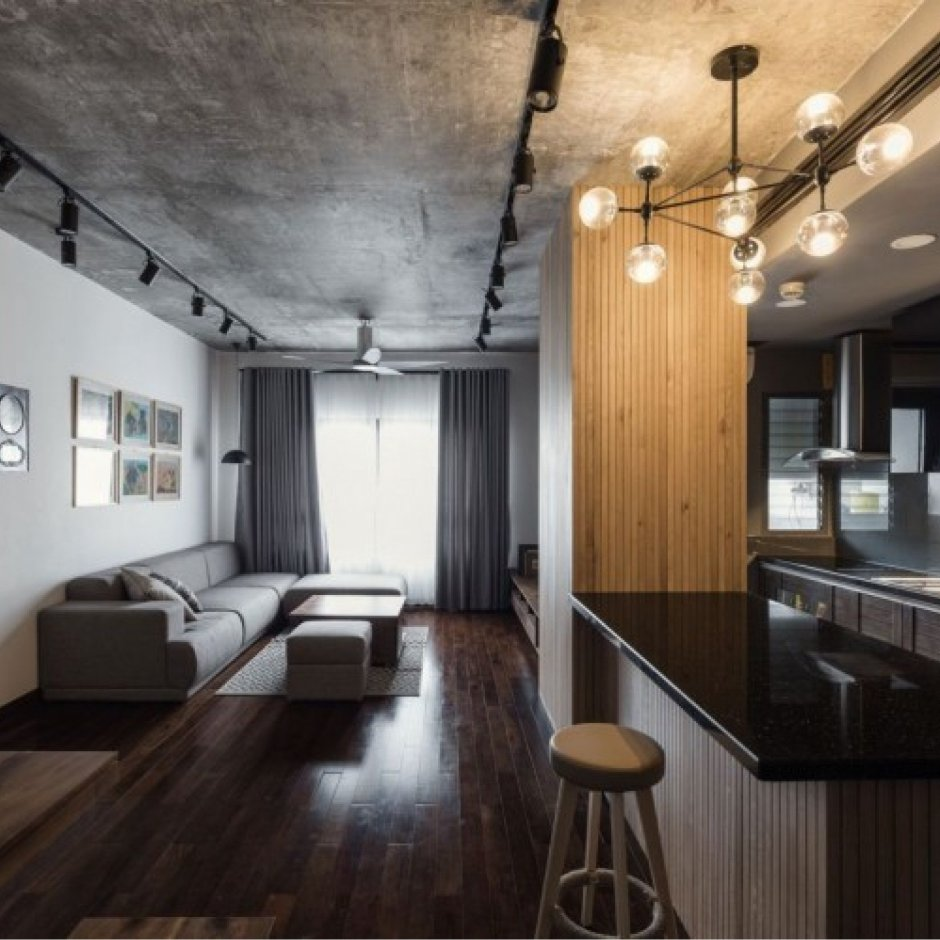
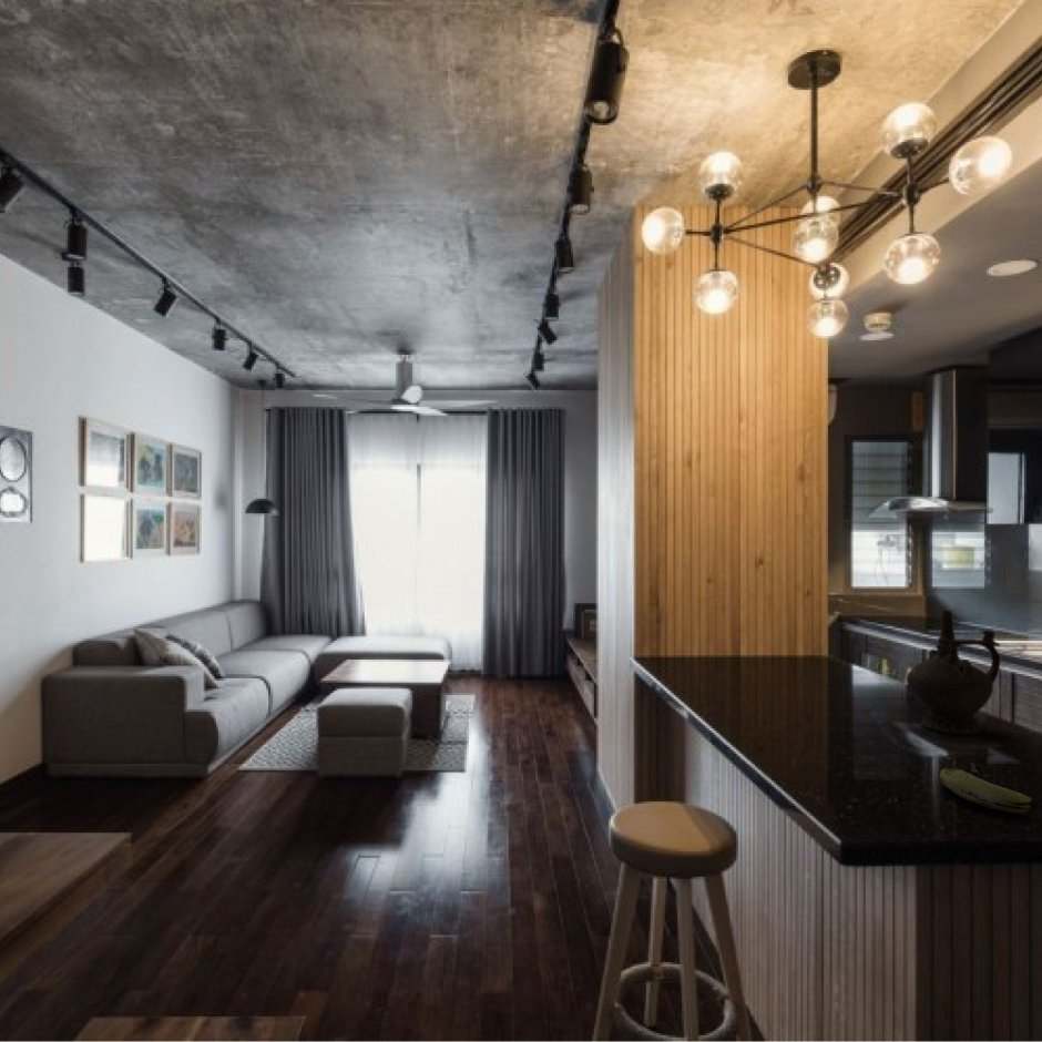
+ fruit [939,762,1039,814]
+ ceremonial vessel [906,610,1001,736]
